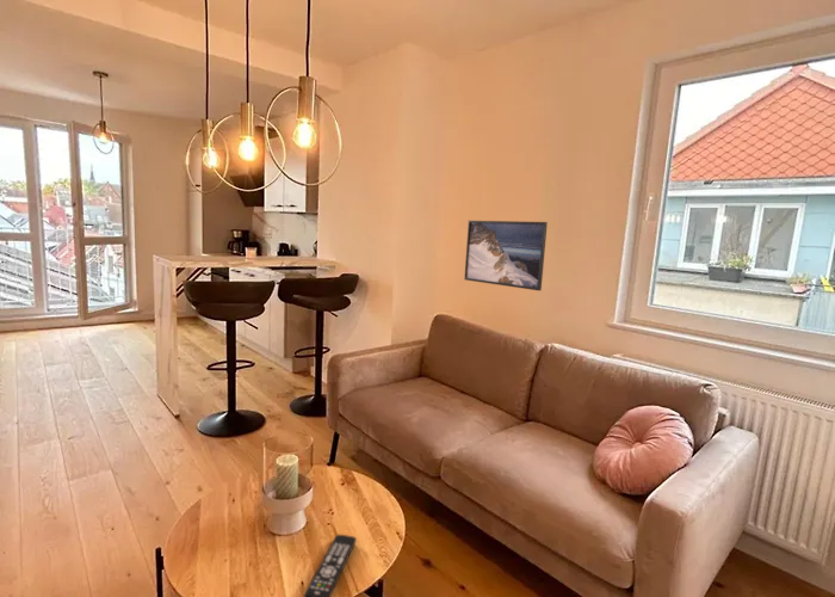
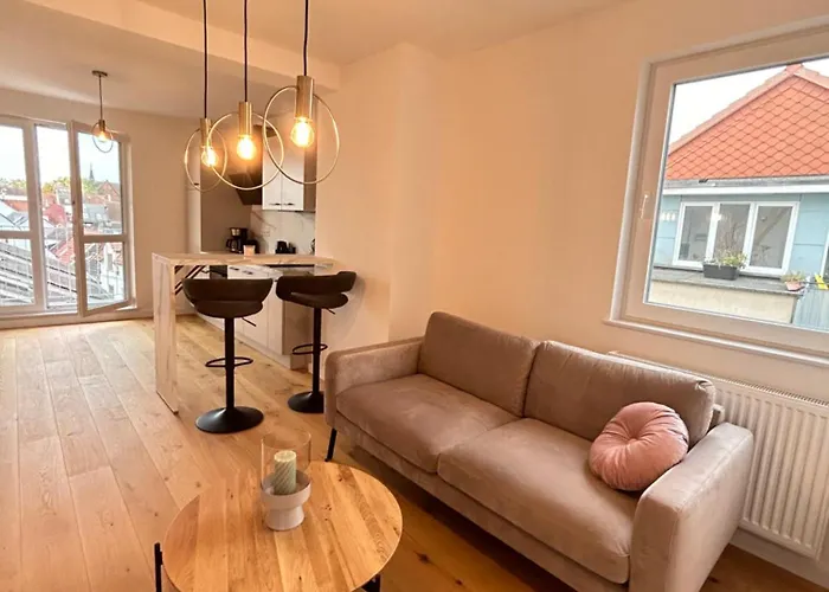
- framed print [463,220,549,291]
- remote control [303,534,358,597]
